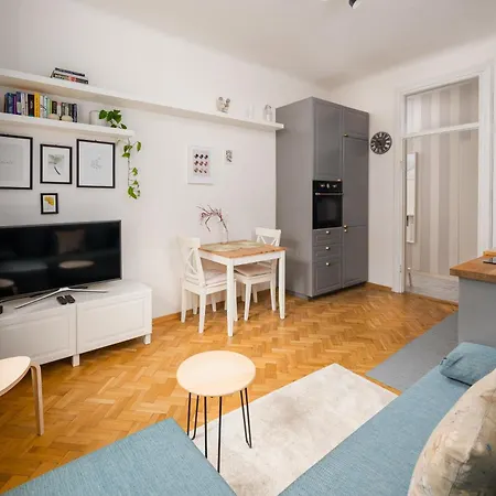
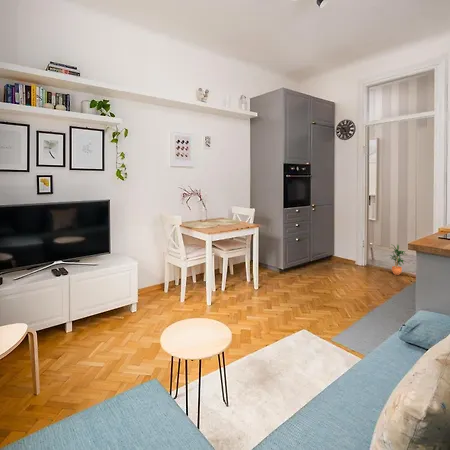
+ potted plant [388,243,408,276]
